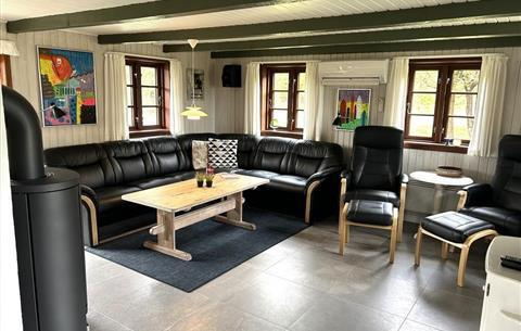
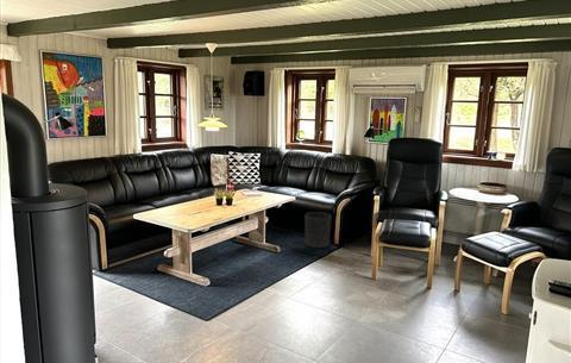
+ waste bin [303,211,333,249]
